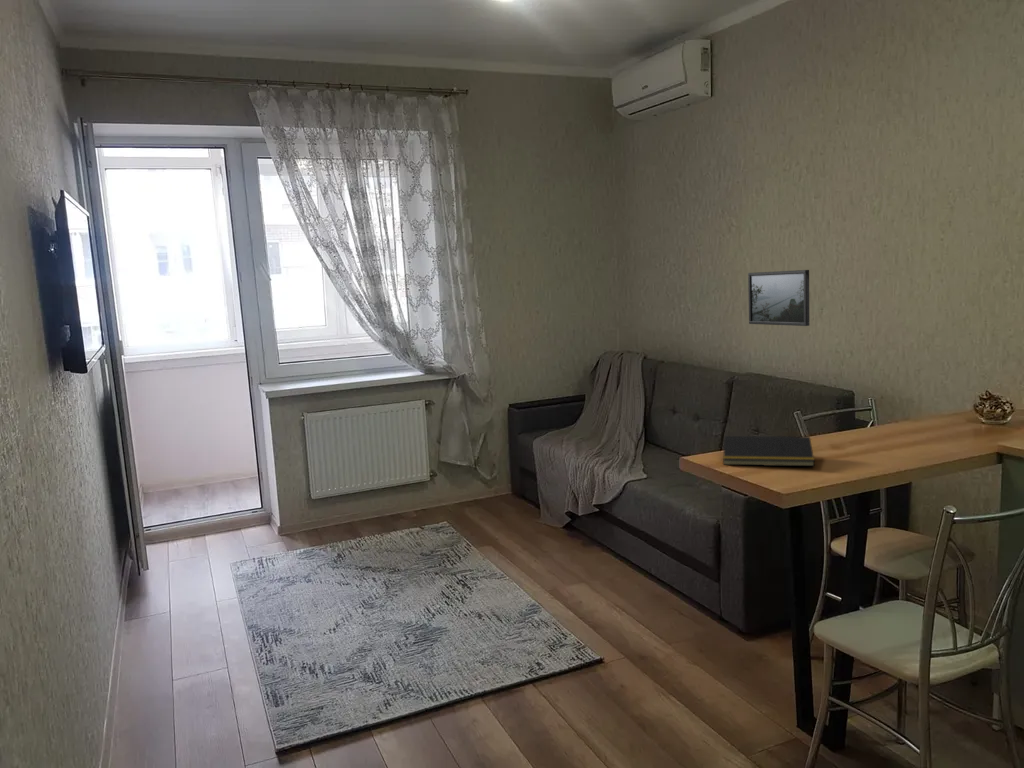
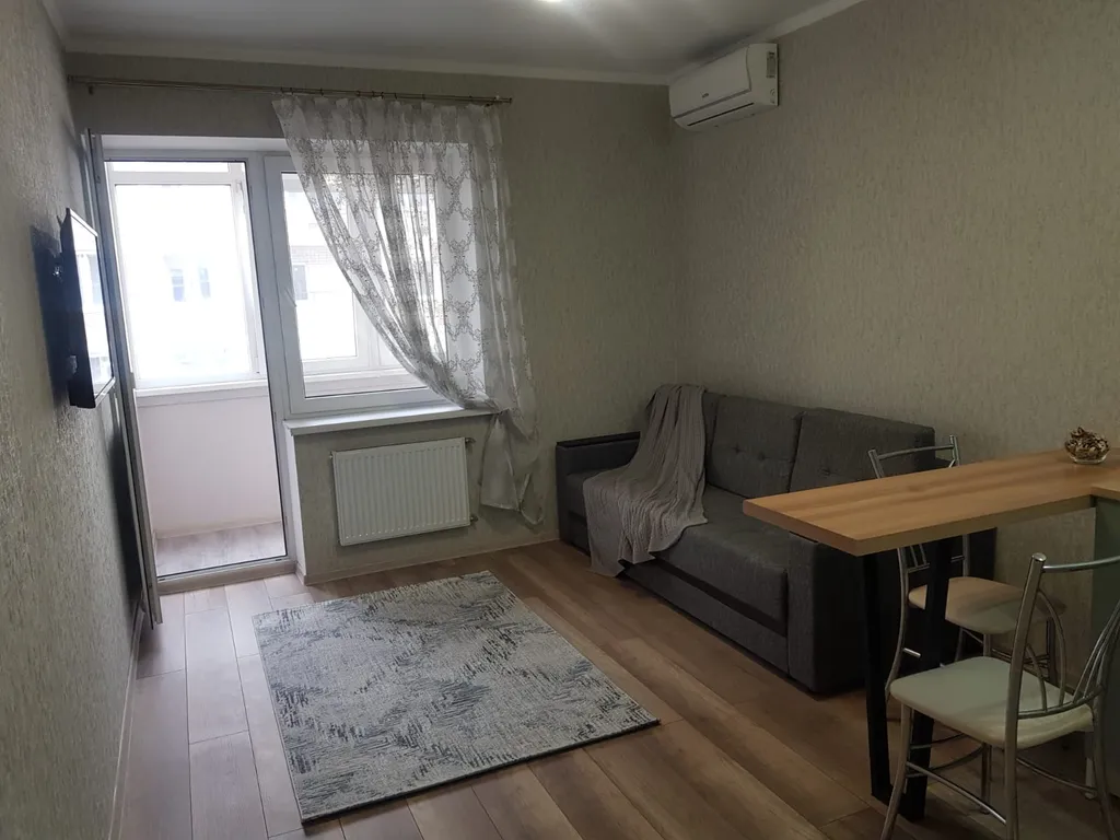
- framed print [747,269,811,327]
- notepad [722,435,815,467]
